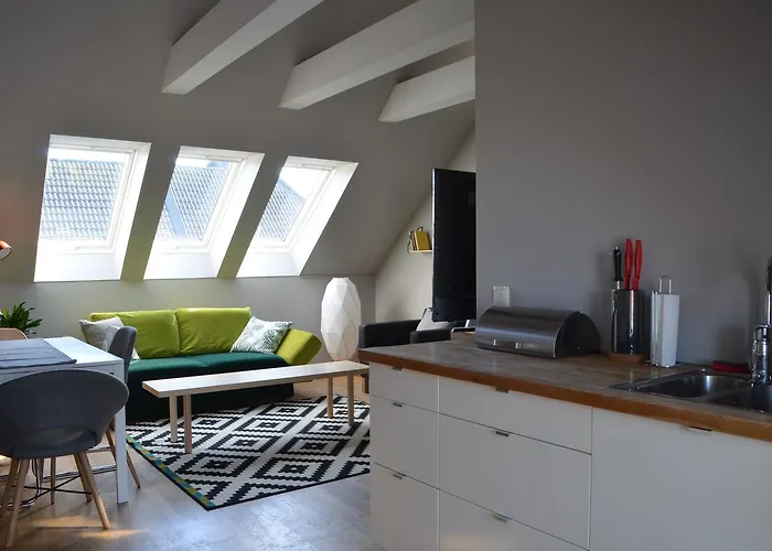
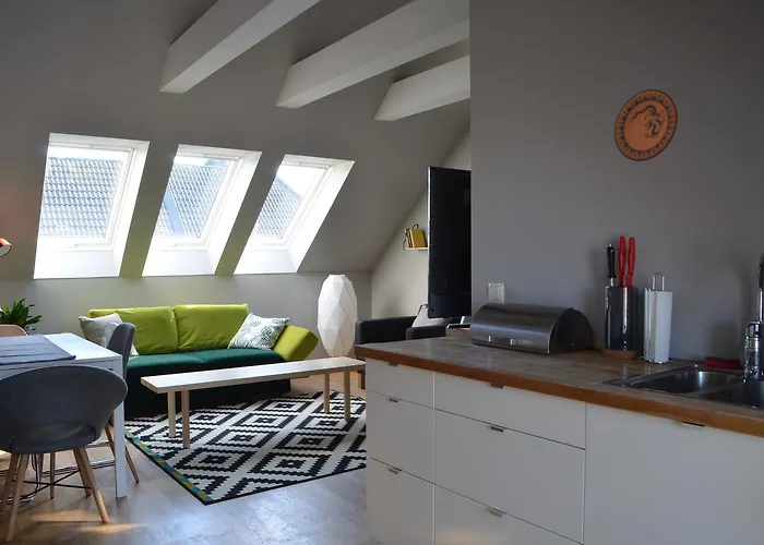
+ decorative plate [613,88,679,162]
